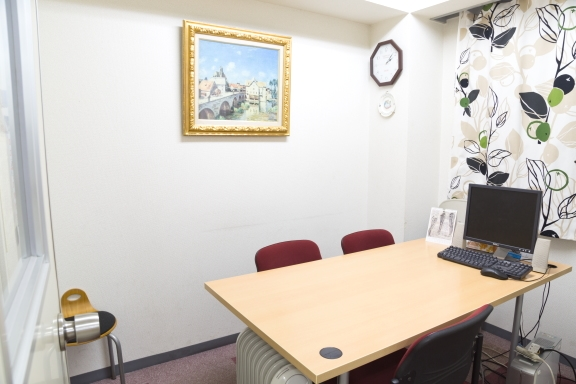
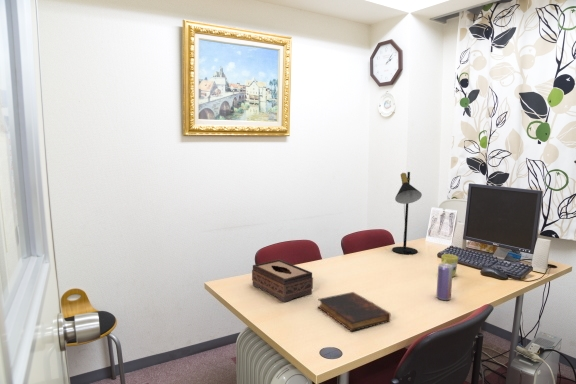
+ tissue box [251,258,314,303]
+ mug [440,253,459,278]
+ table lamp [391,171,423,255]
+ book [317,291,392,332]
+ beverage can [435,262,453,301]
